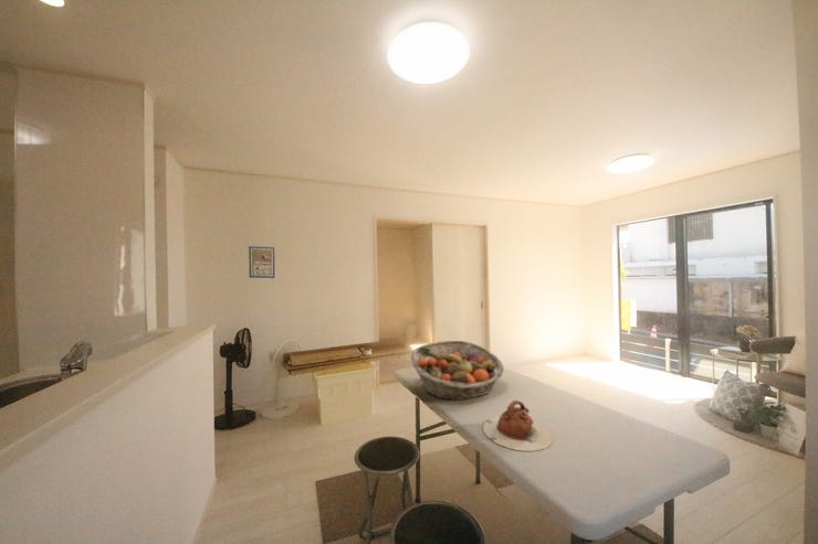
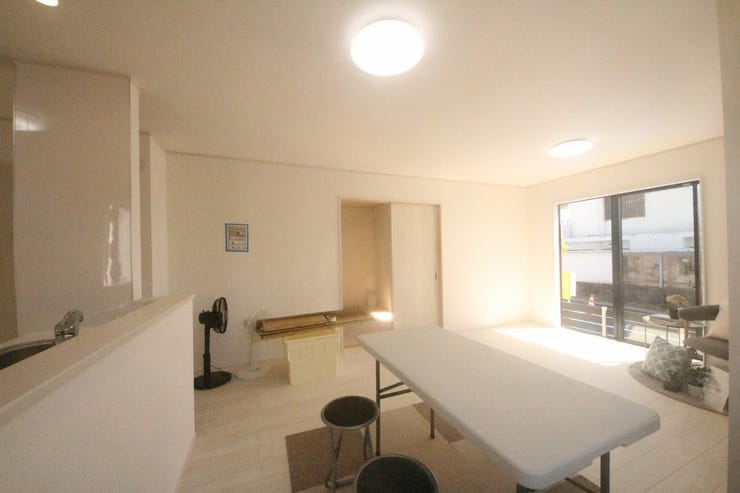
- fruit basket [410,340,505,402]
- teapot [482,399,554,452]
